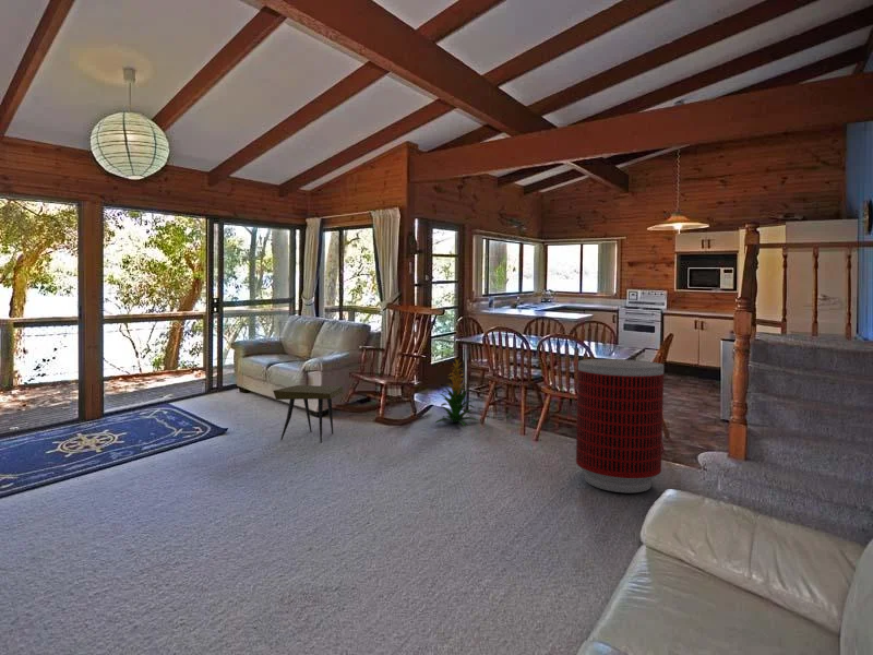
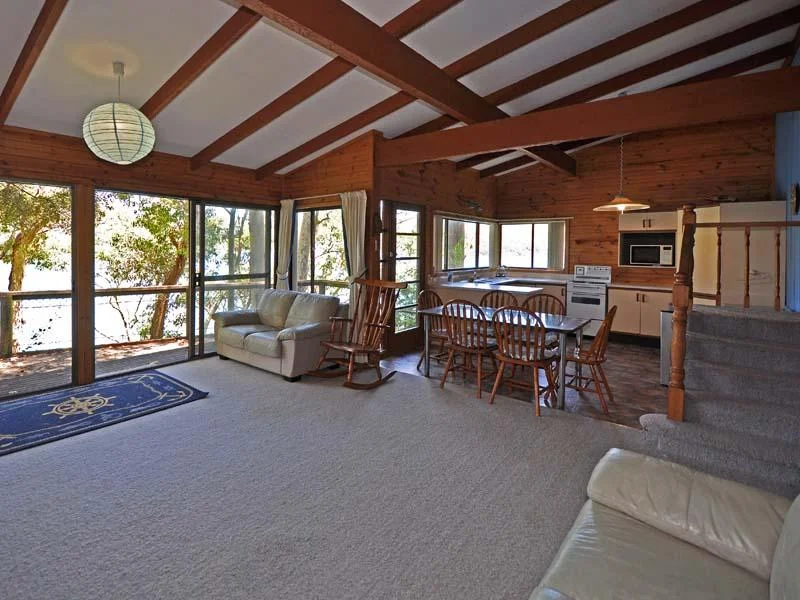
- side table [272,384,344,444]
- indoor plant [434,358,478,427]
- trash can [575,358,665,493]
